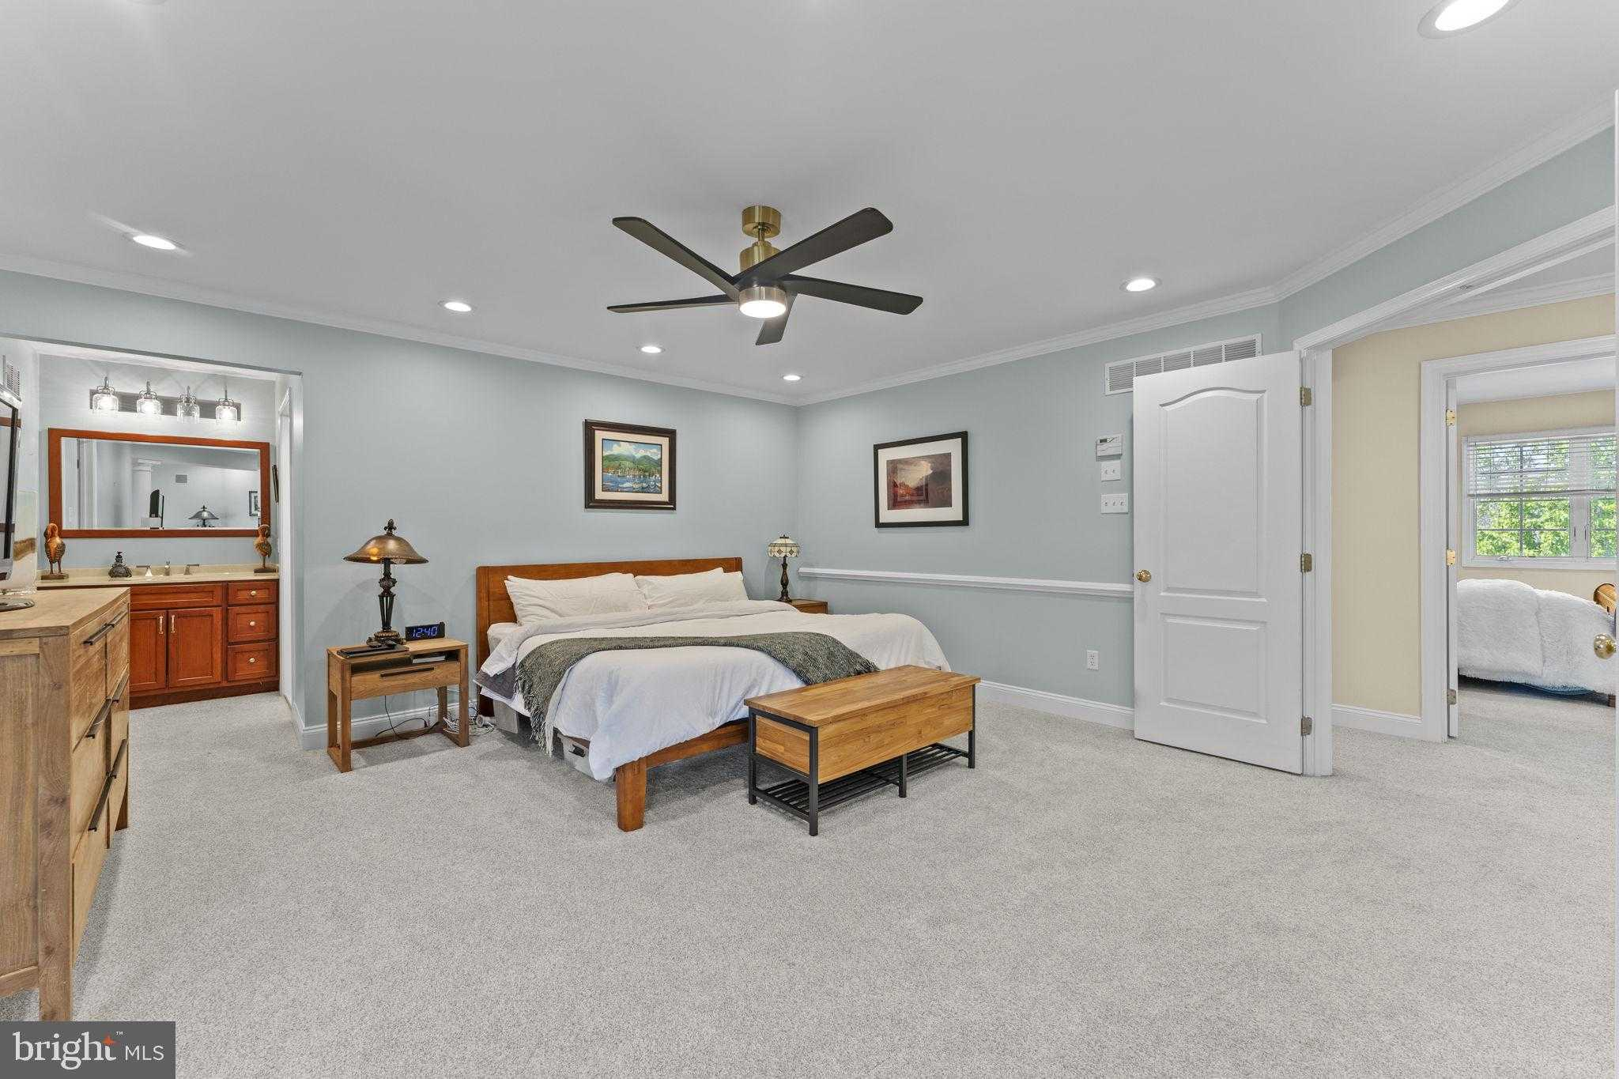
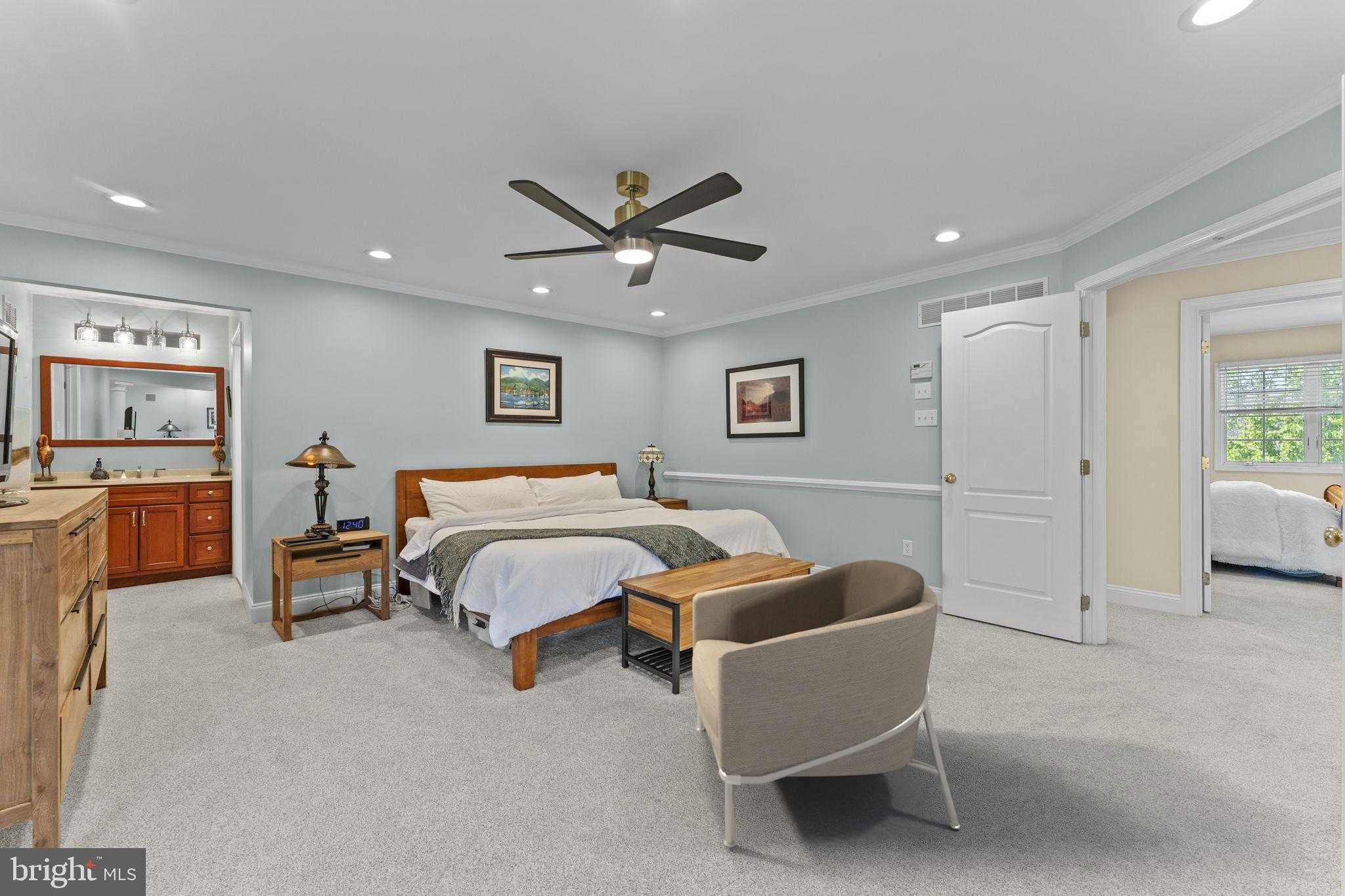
+ armchair [692,559,961,848]
